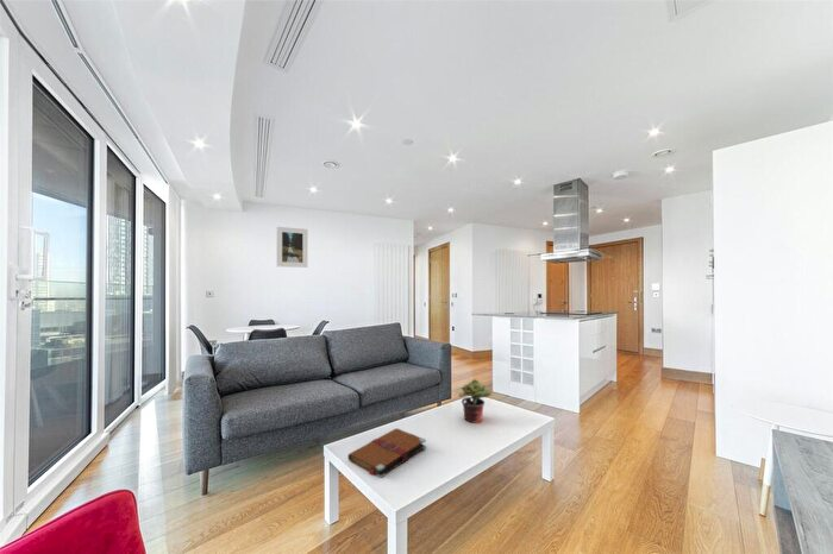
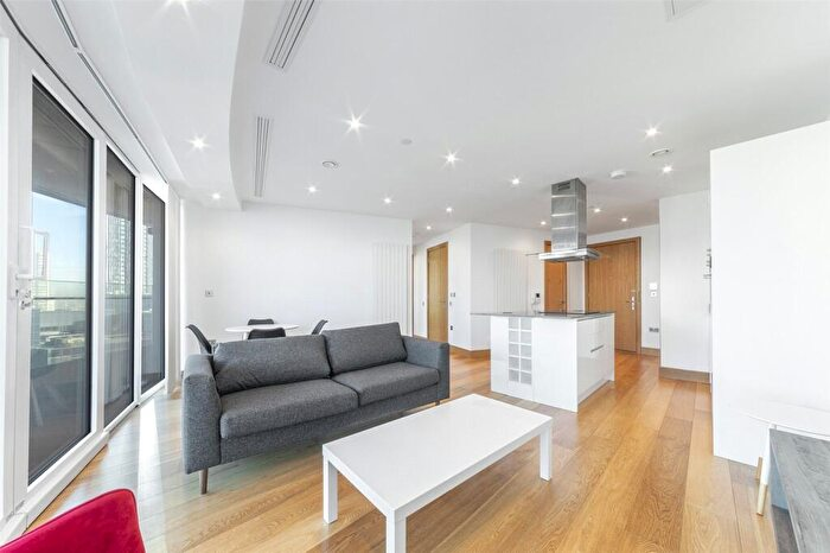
- potted plant [457,378,493,424]
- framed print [276,226,308,269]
- book [346,428,427,479]
